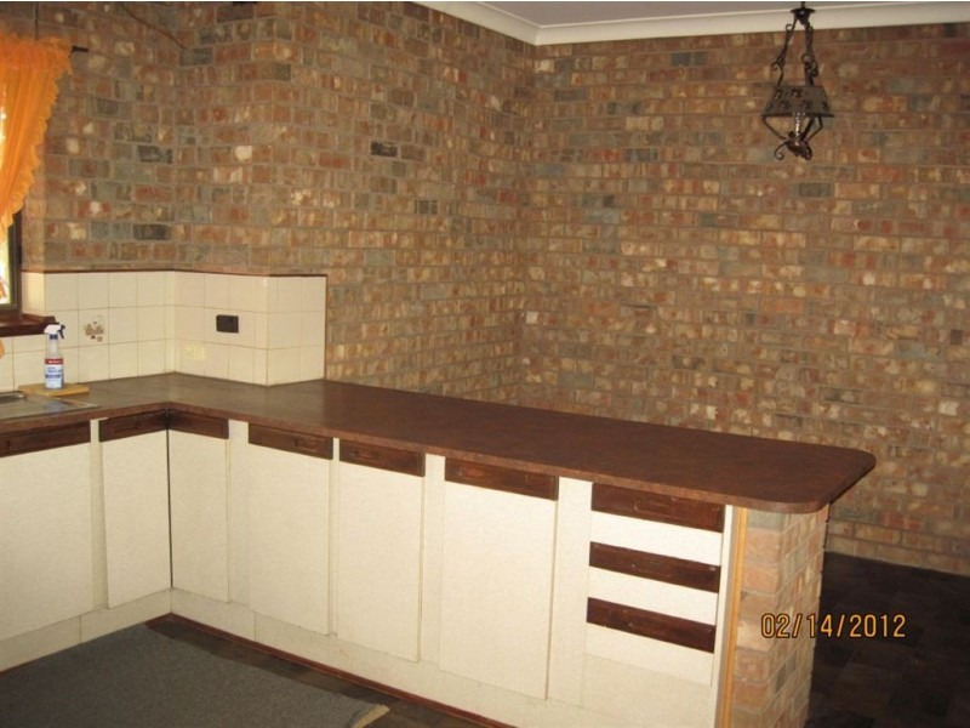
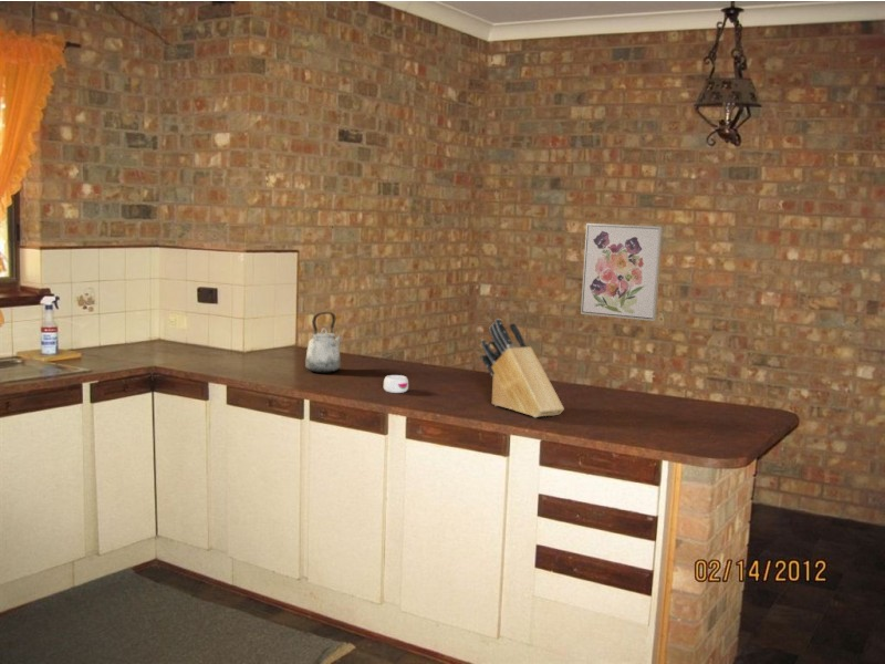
+ knife block [480,318,565,418]
+ wall art [580,222,664,322]
+ mug [383,374,409,394]
+ kettle [304,311,343,374]
